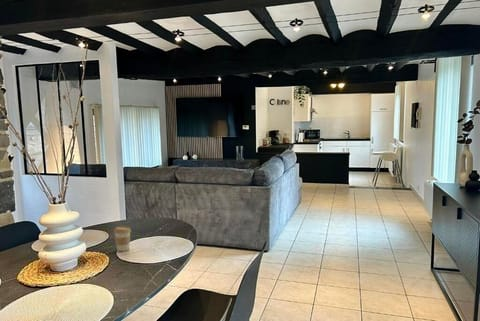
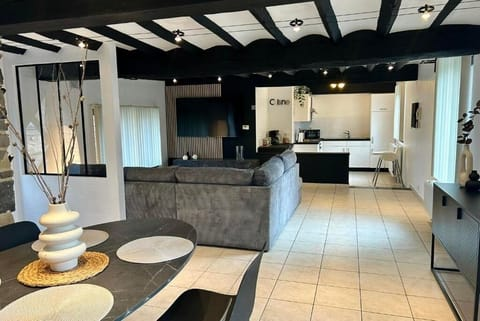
- coffee cup [113,226,132,252]
